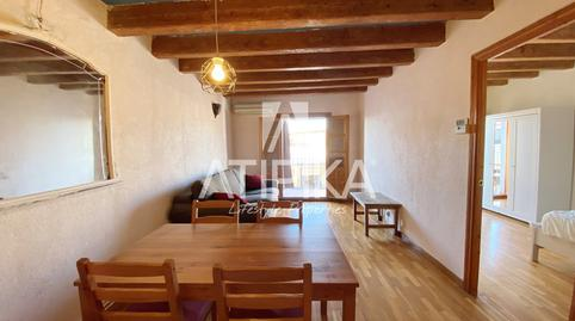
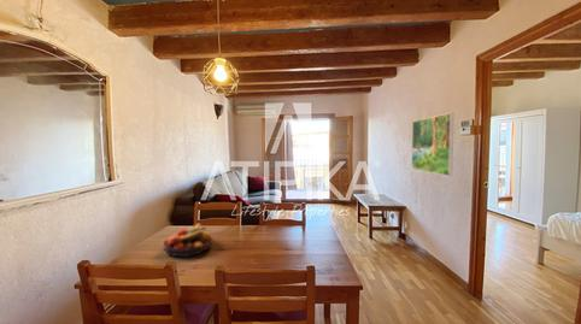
+ fruit bowl [162,222,215,258]
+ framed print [411,112,454,177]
